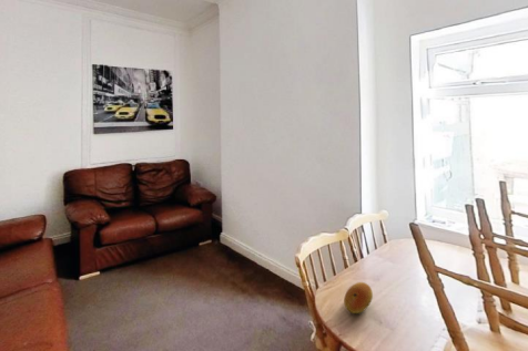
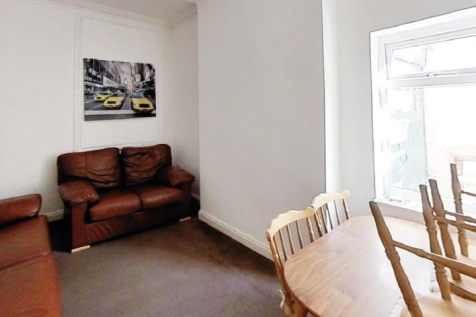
- fruit [343,281,374,314]
